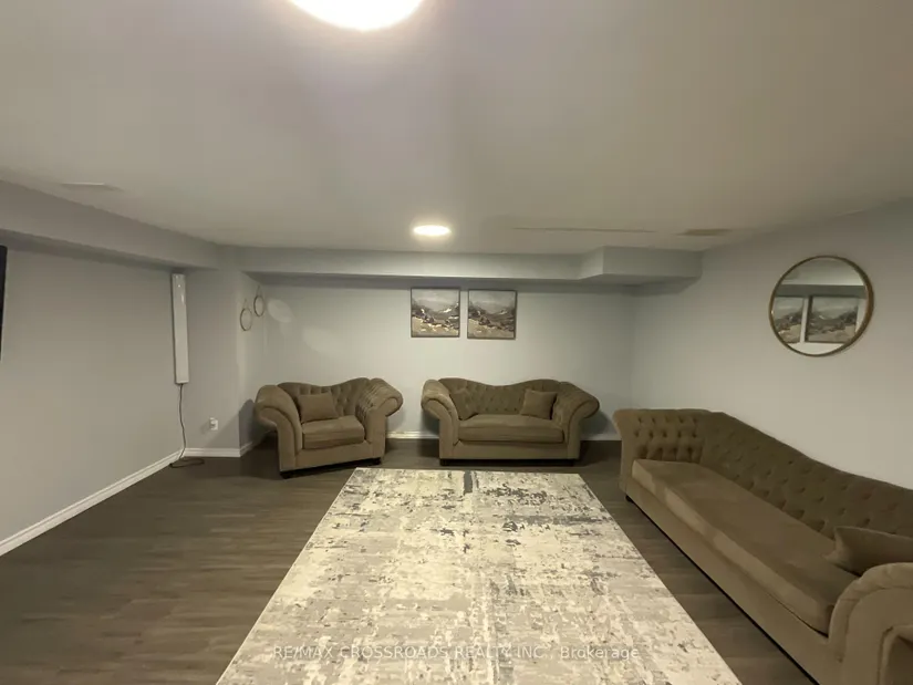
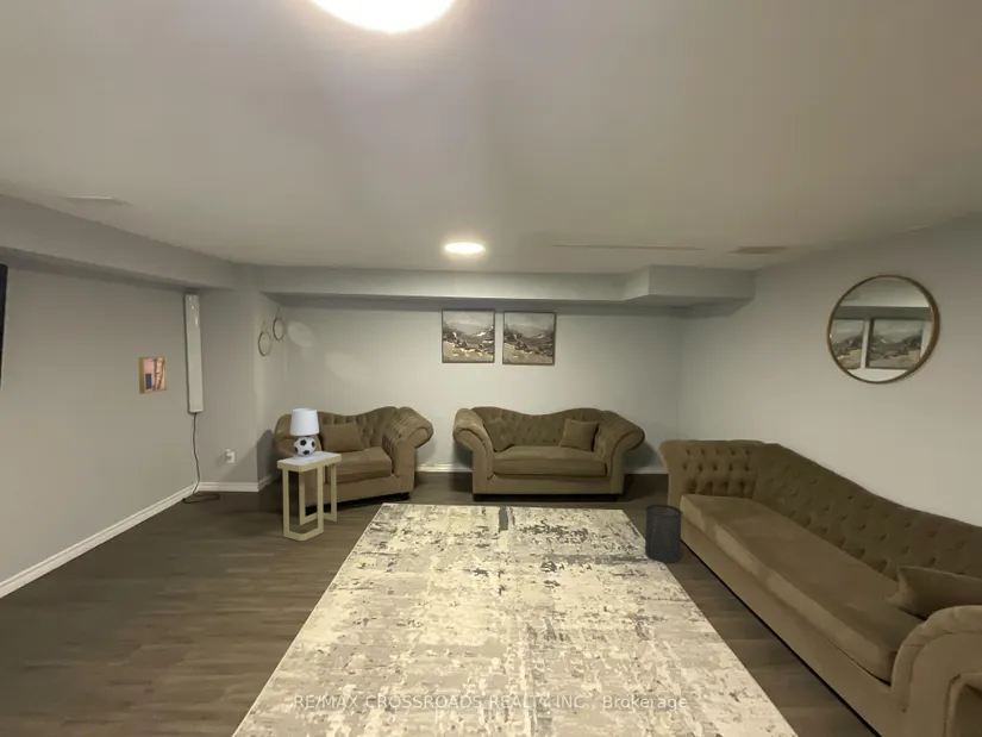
+ trash can [644,502,684,563]
+ wall art [137,355,168,395]
+ table lamp [289,407,320,460]
+ side table [276,450,343,542]
